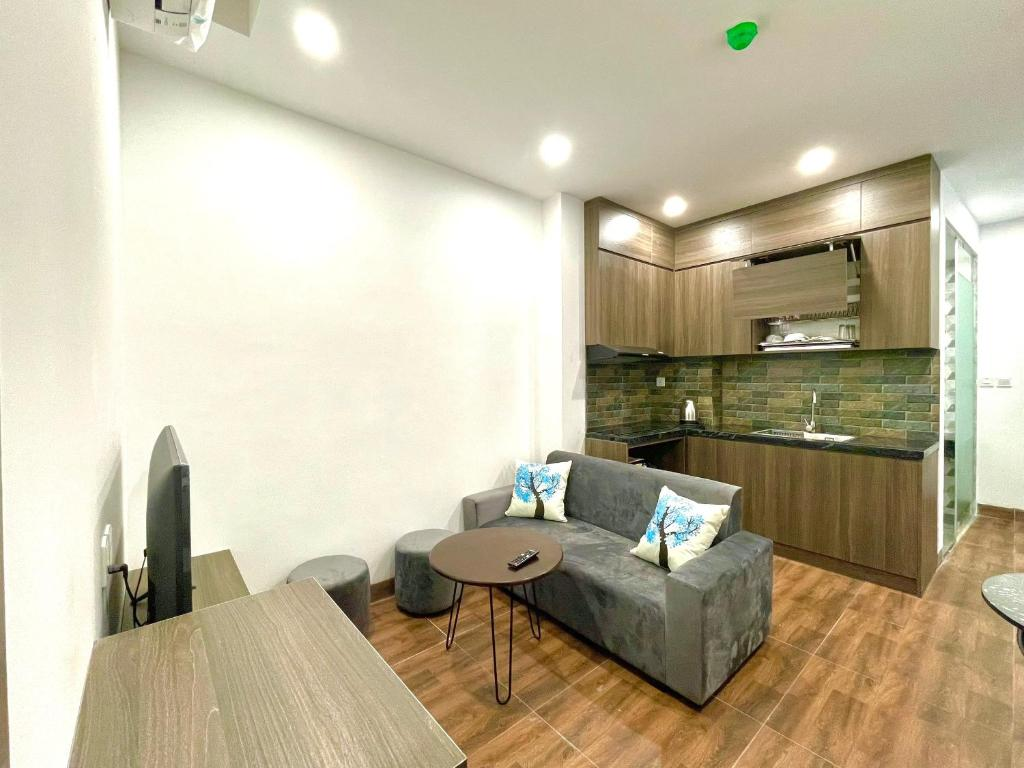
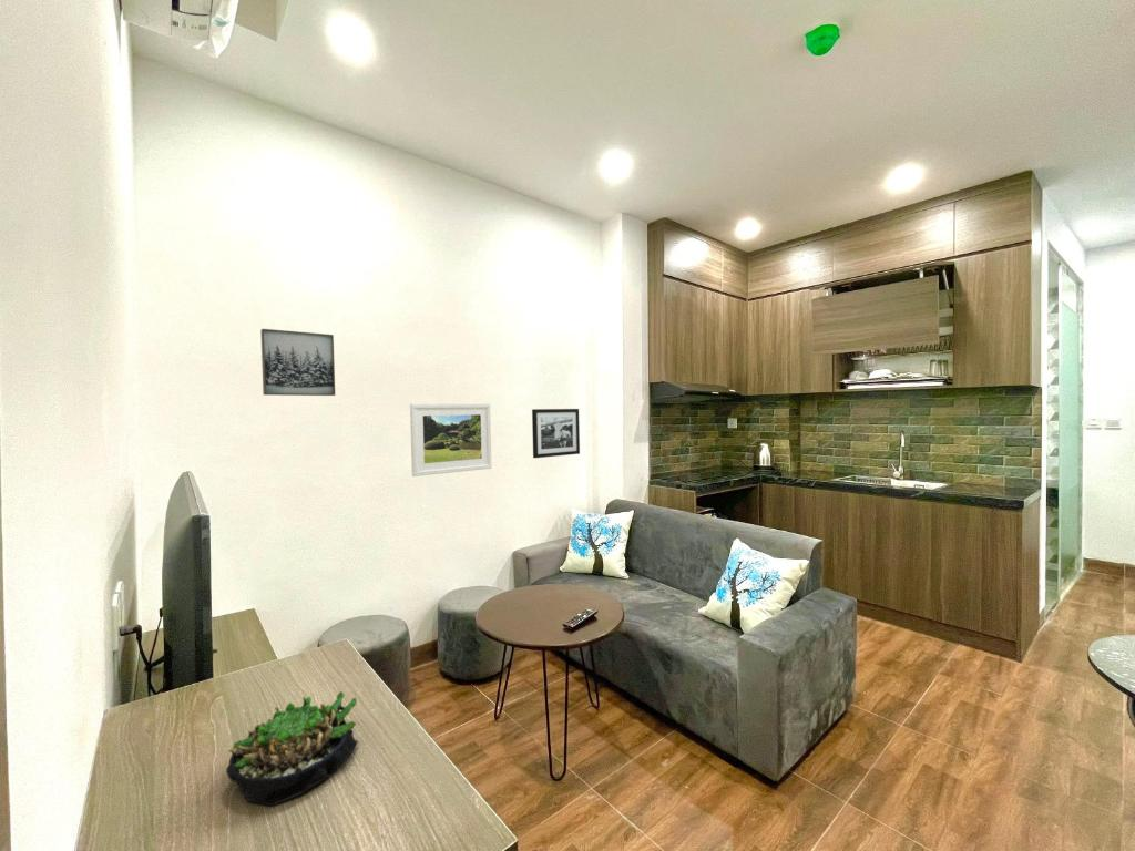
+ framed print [409,402,493,478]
+ wall art [259,328,336,397]
+ picture frame [531,408,581,459]
+ succulent plant [225,690,359,807]
